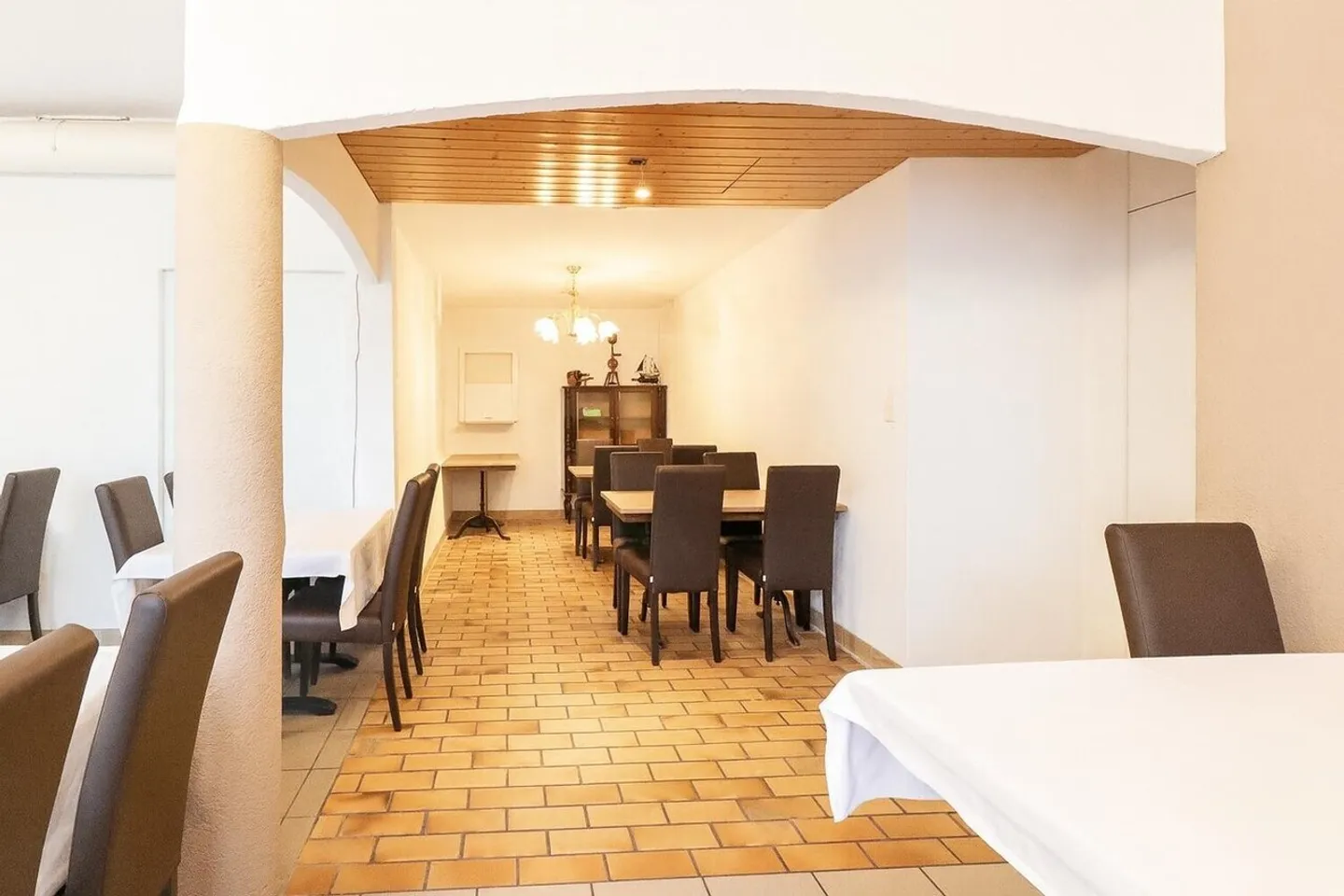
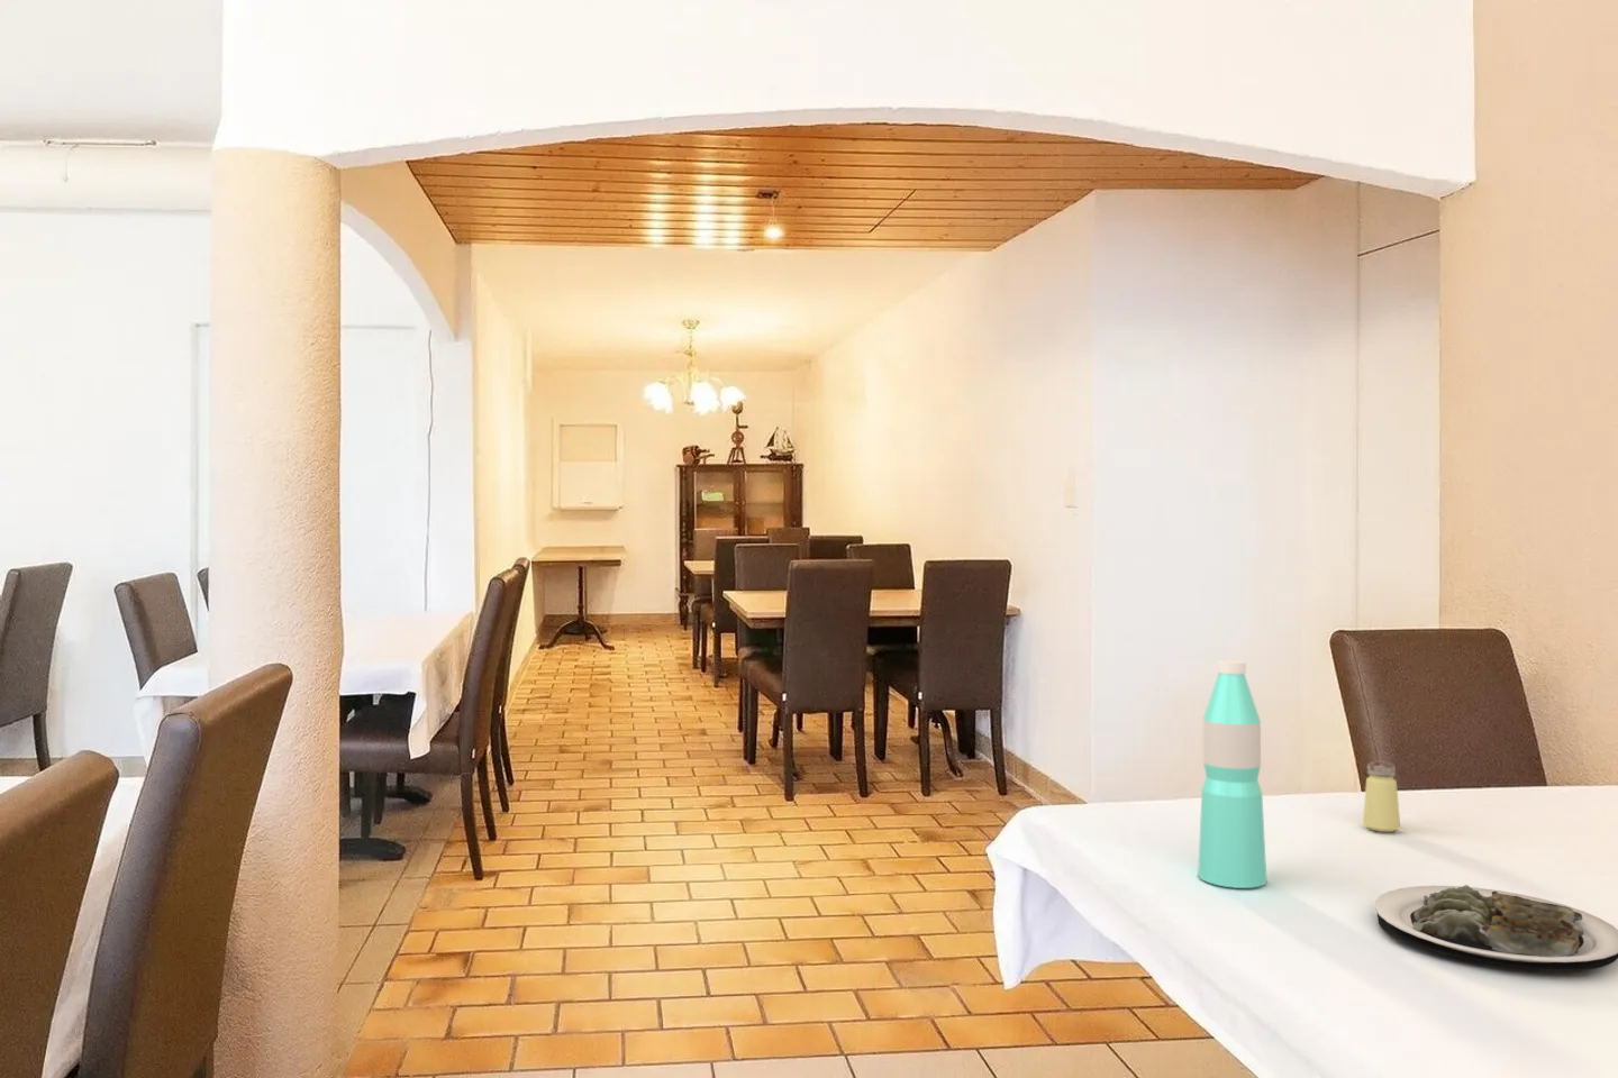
+ water bottle [1197,659,1268,889]
+ saltshaker [1362,760,1401,834]
+ plate [1374,884,1618,971]
